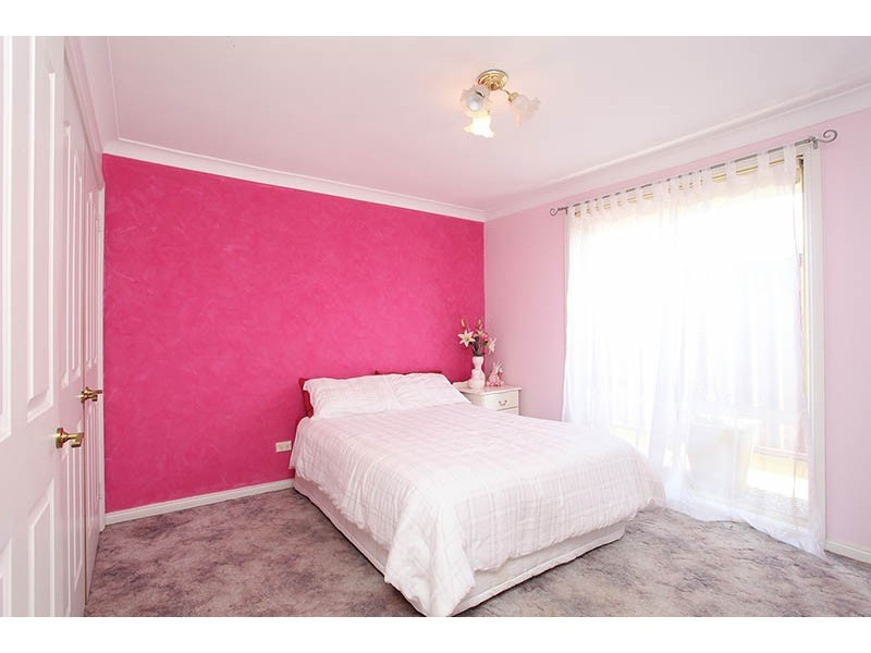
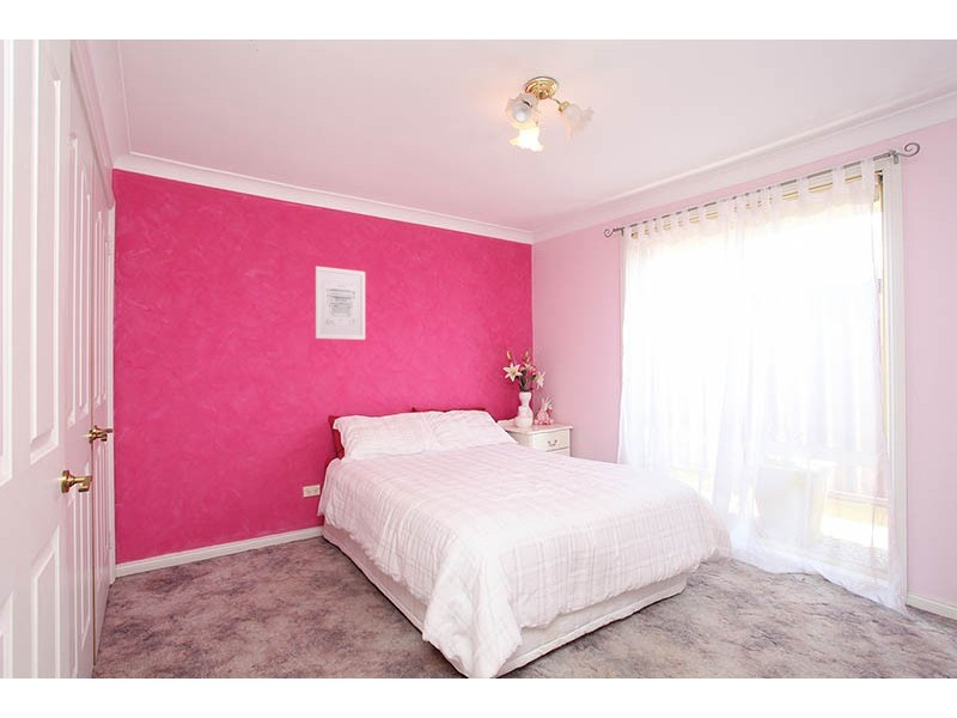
+ wall art [315,266,366,341]
